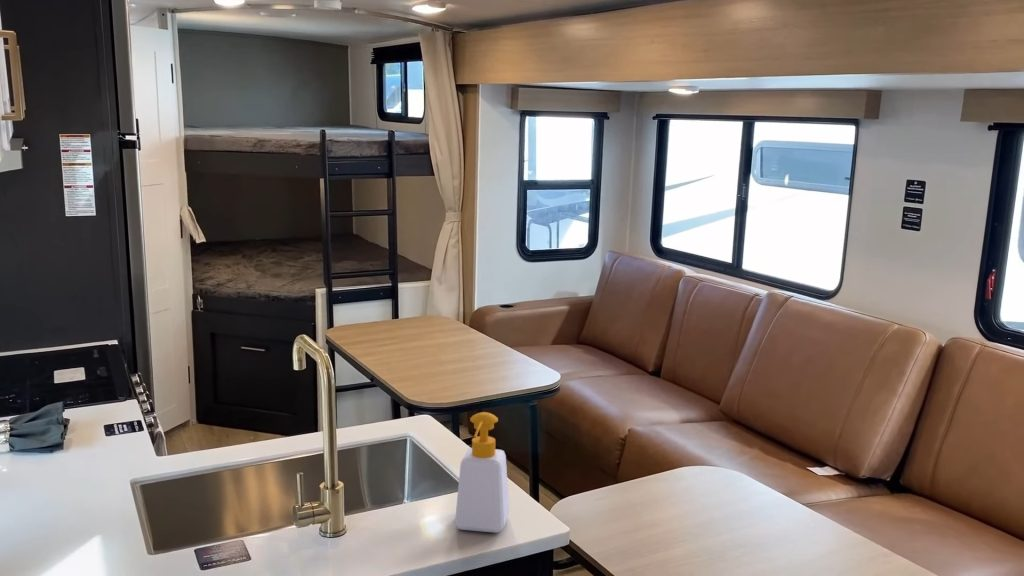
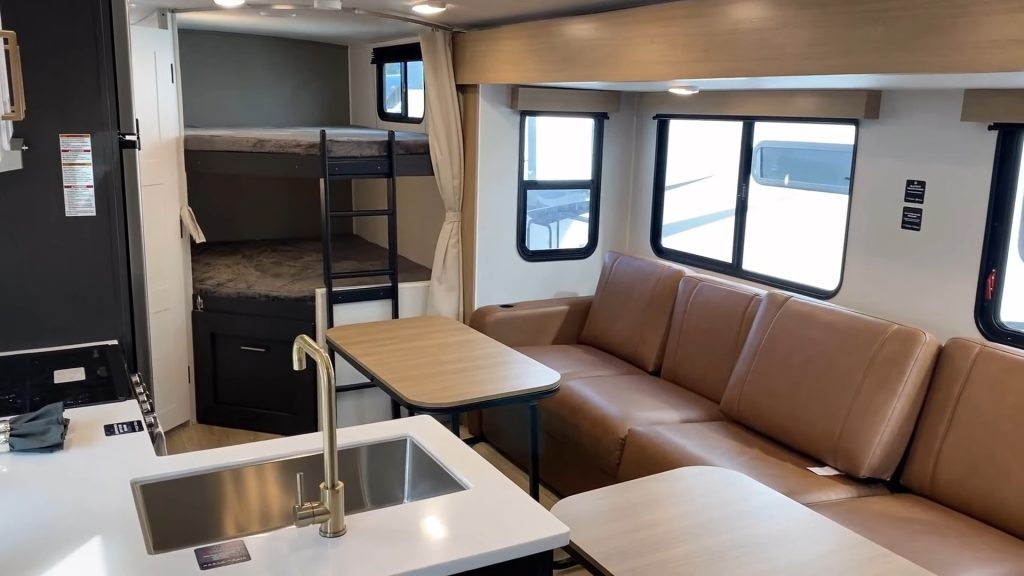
- soap bottle [454,411,510,534]
